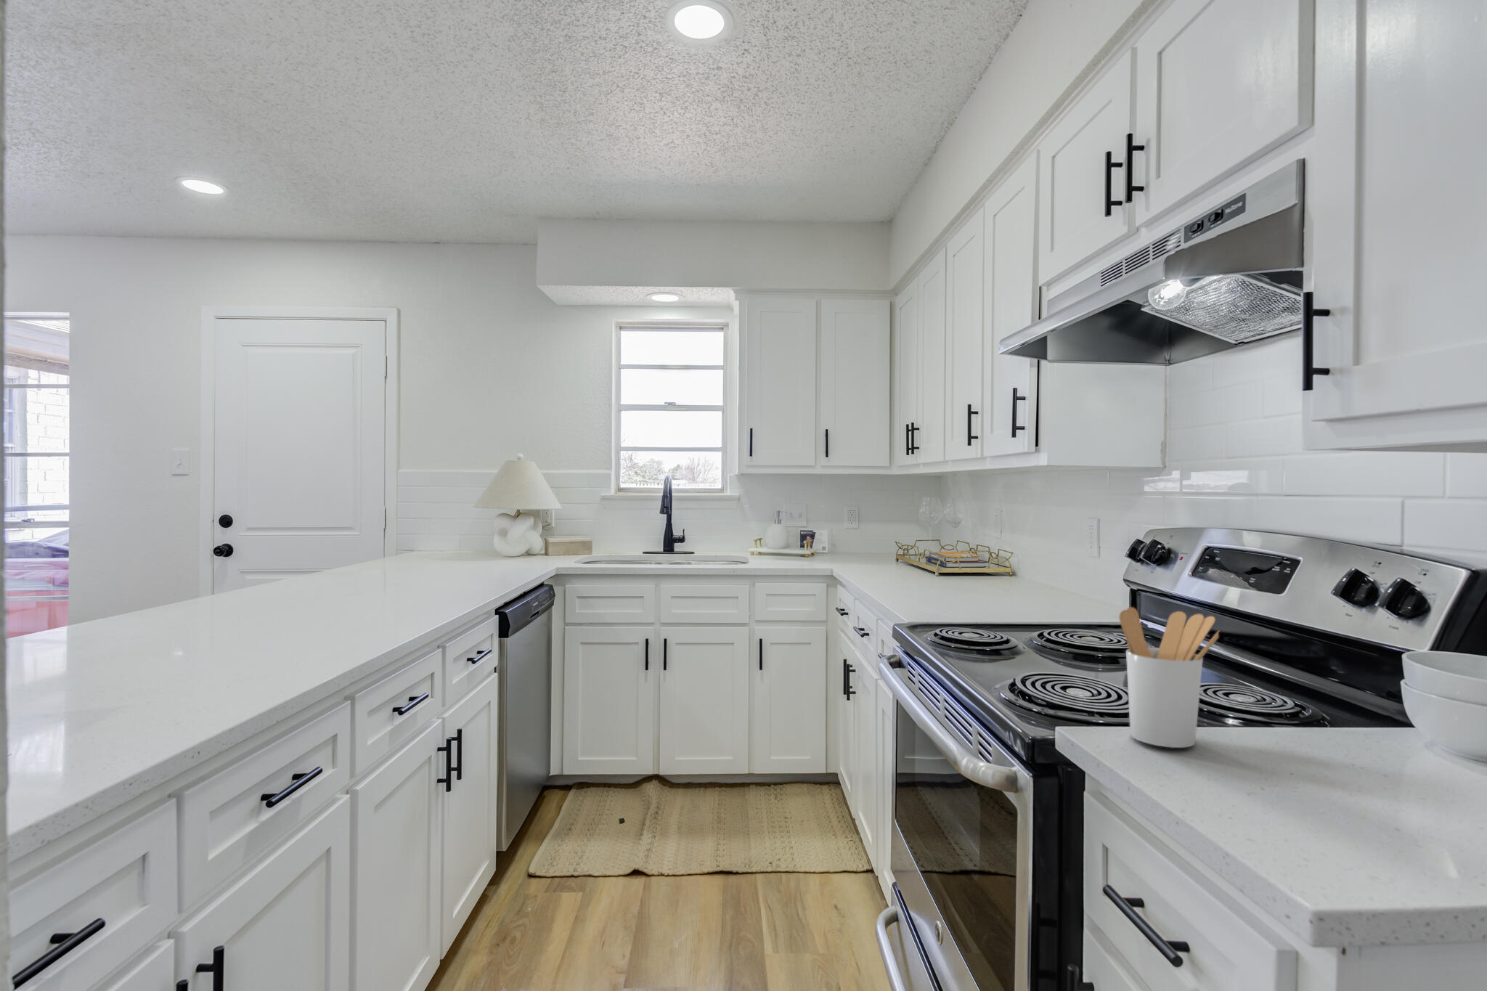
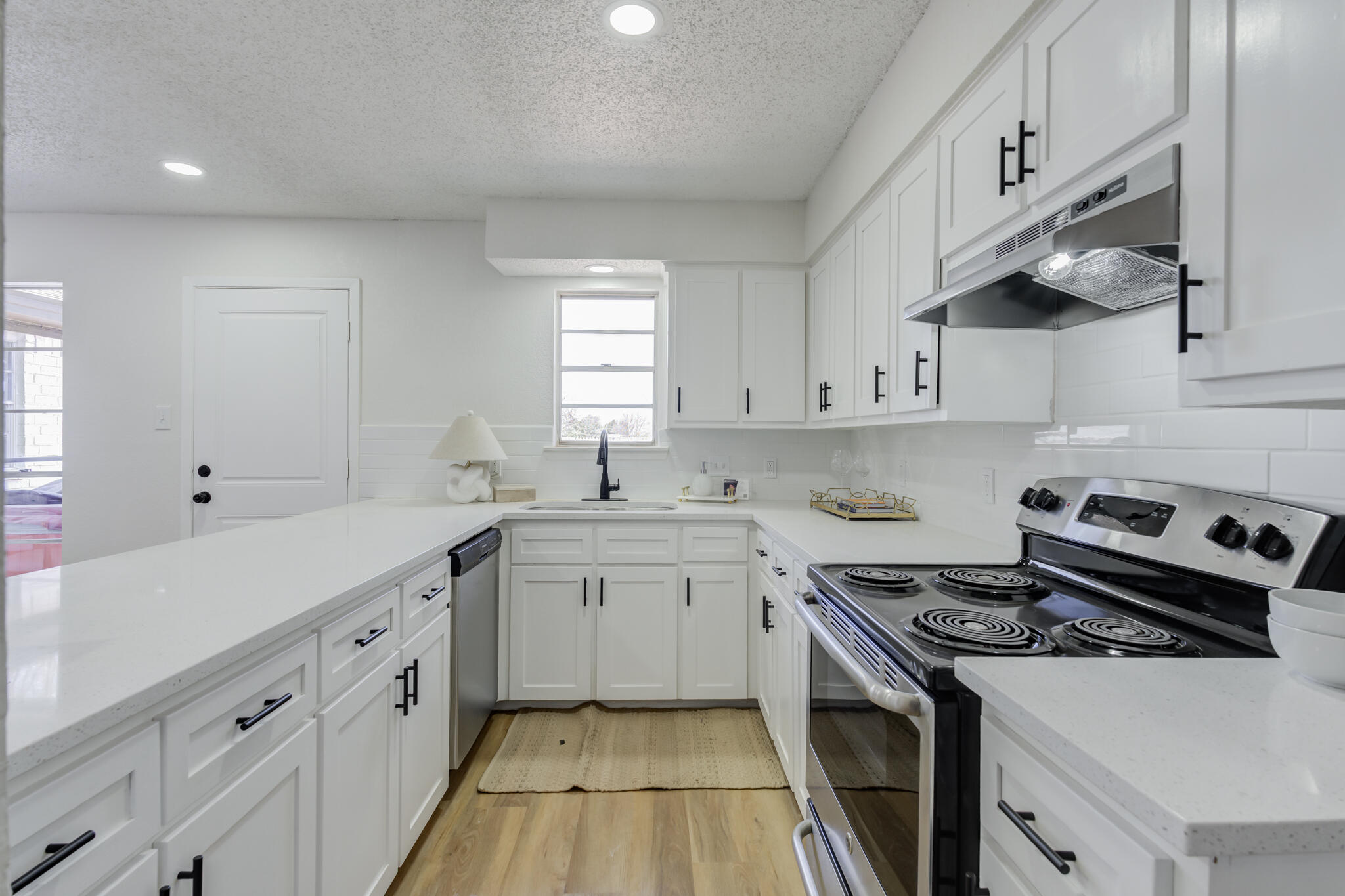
- utensil holder [1118,606,1221,749]
